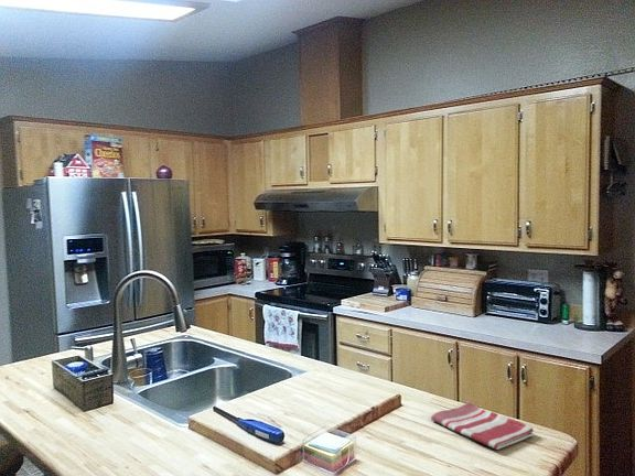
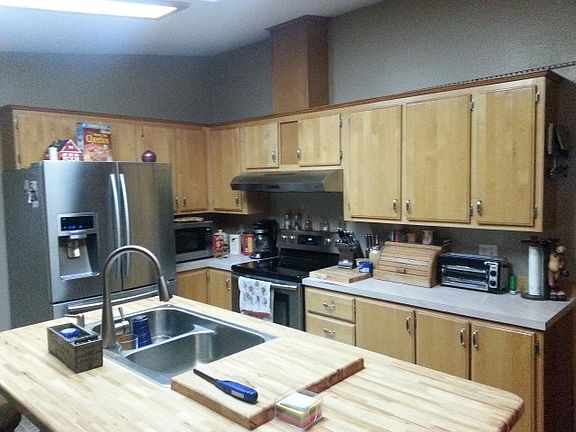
- dish towel [430,401,535,451]
